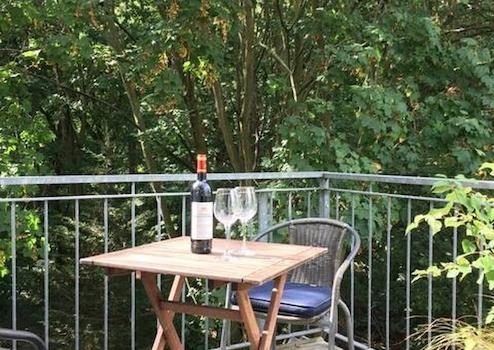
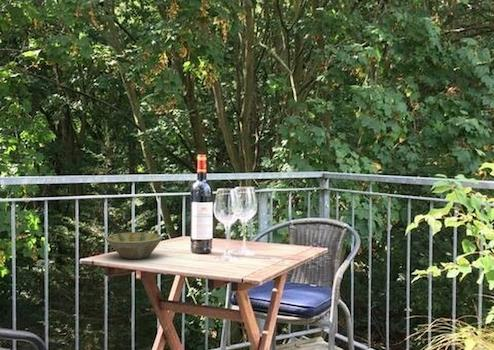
+ bowl [105,232,163,260]
